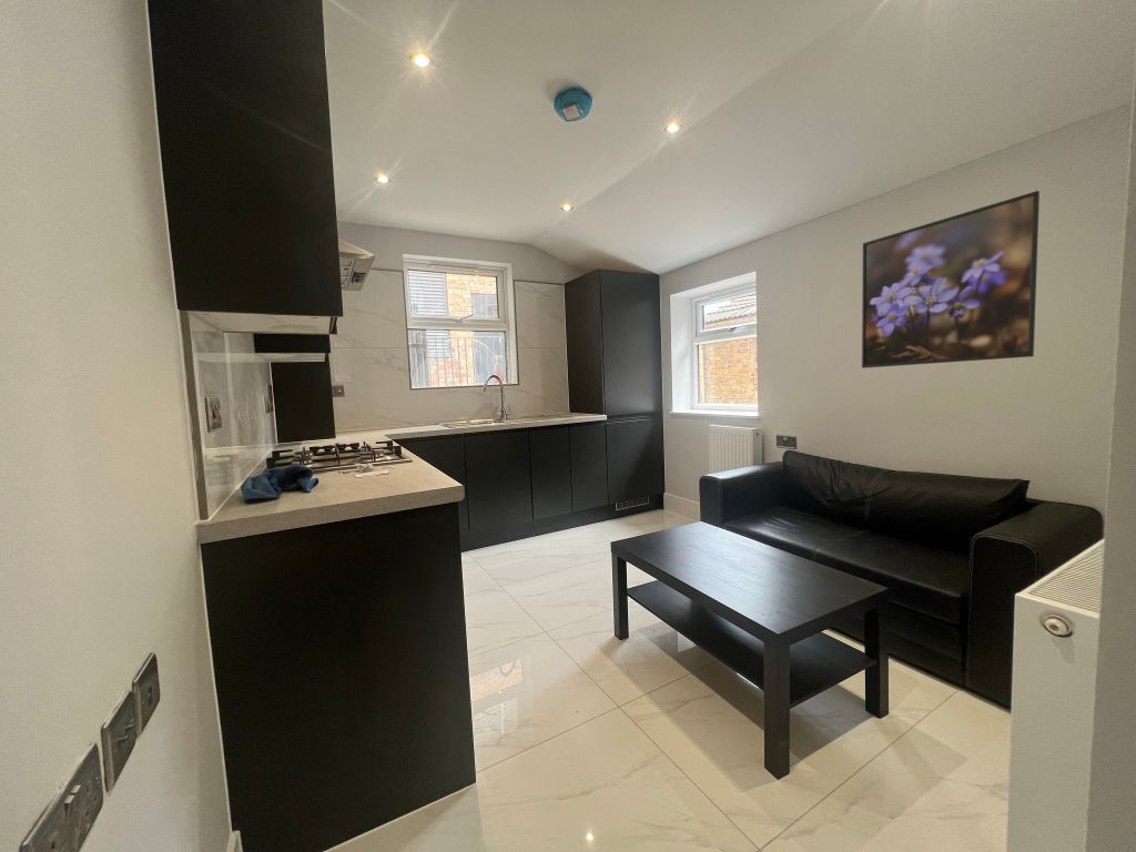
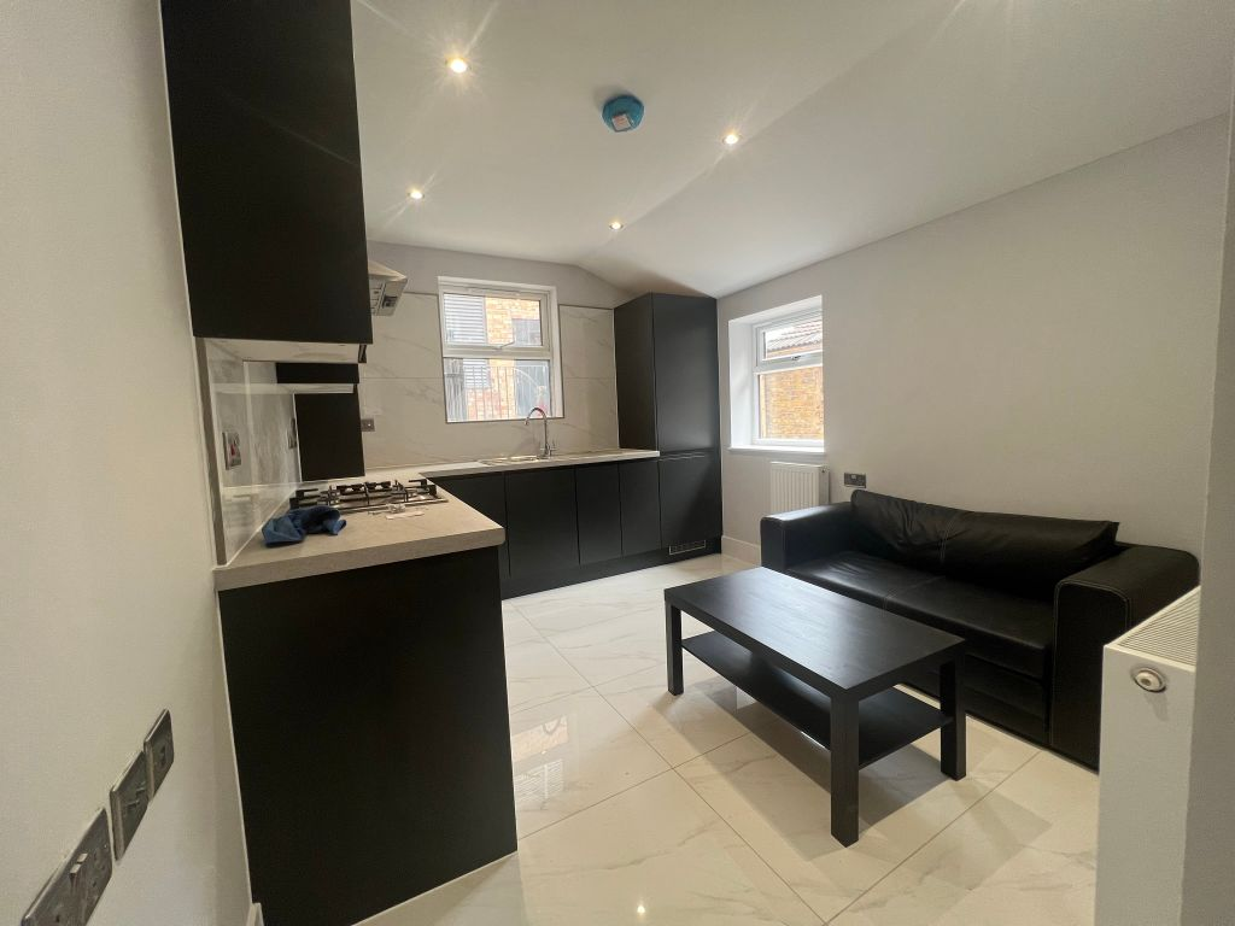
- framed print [861,190,1041,369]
